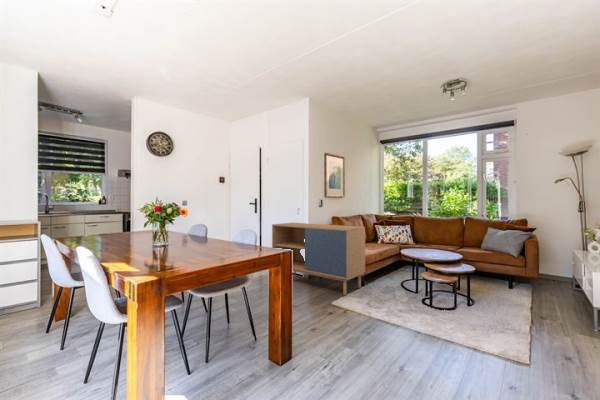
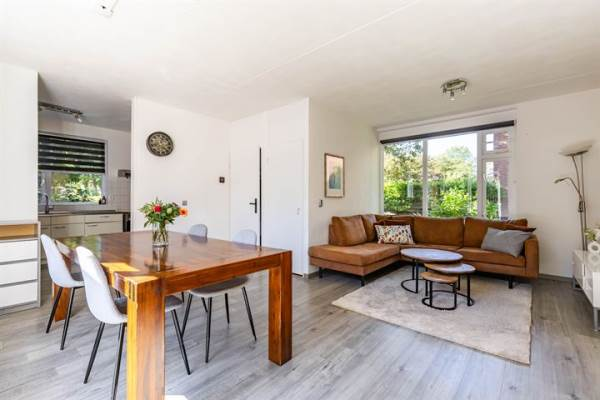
- storage cabinet [271,222,366,296]
